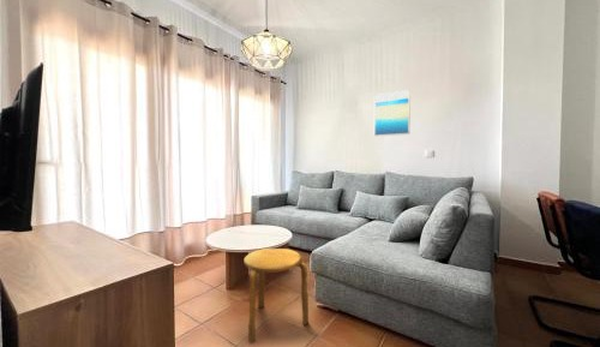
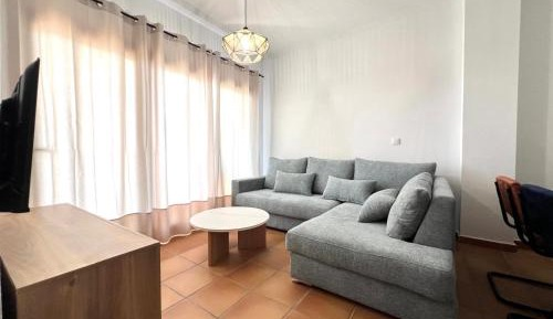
- stool [242,247,310,345]
- wall art [373,89,412,137]
